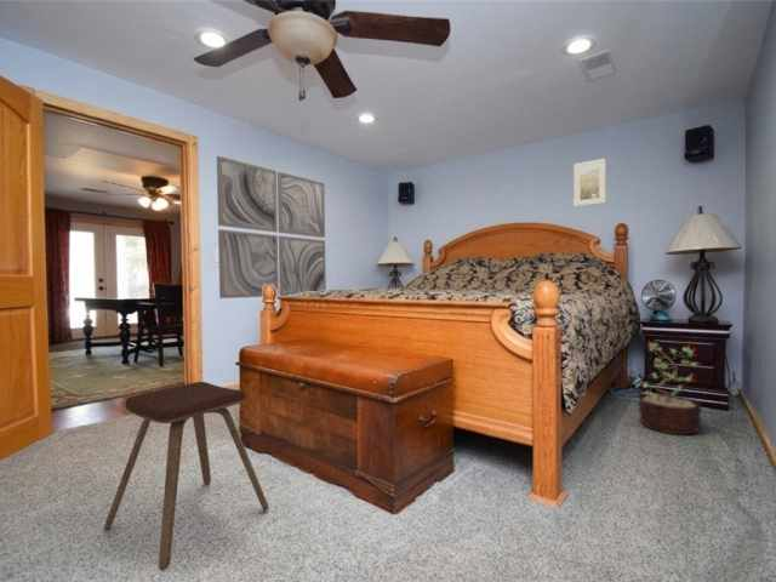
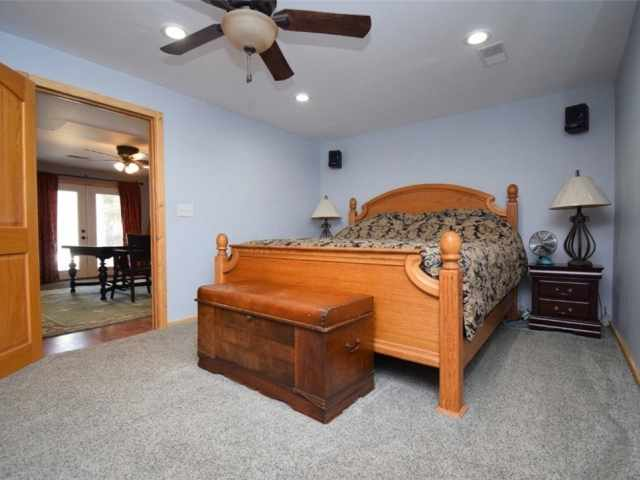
- decorative plant [637,338,702,436]
- wall art [216,155,327,299]
- music stool [103,381,269,572]
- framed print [572,158,607,207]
